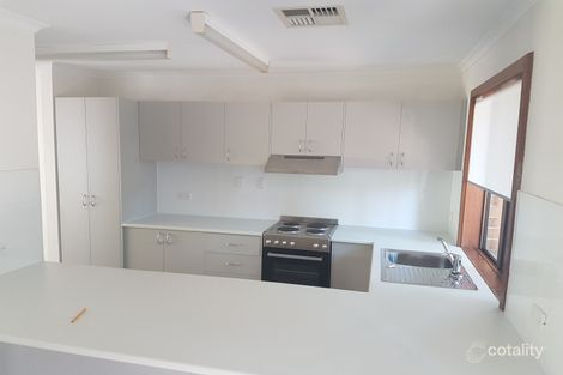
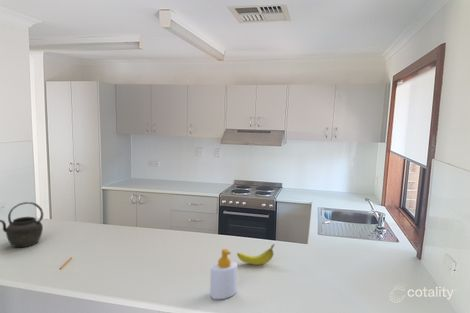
+ fruit [236,243,275,266]
+ kettle [0,201,44,248]
+ soap bottle [209,248,238,300]
